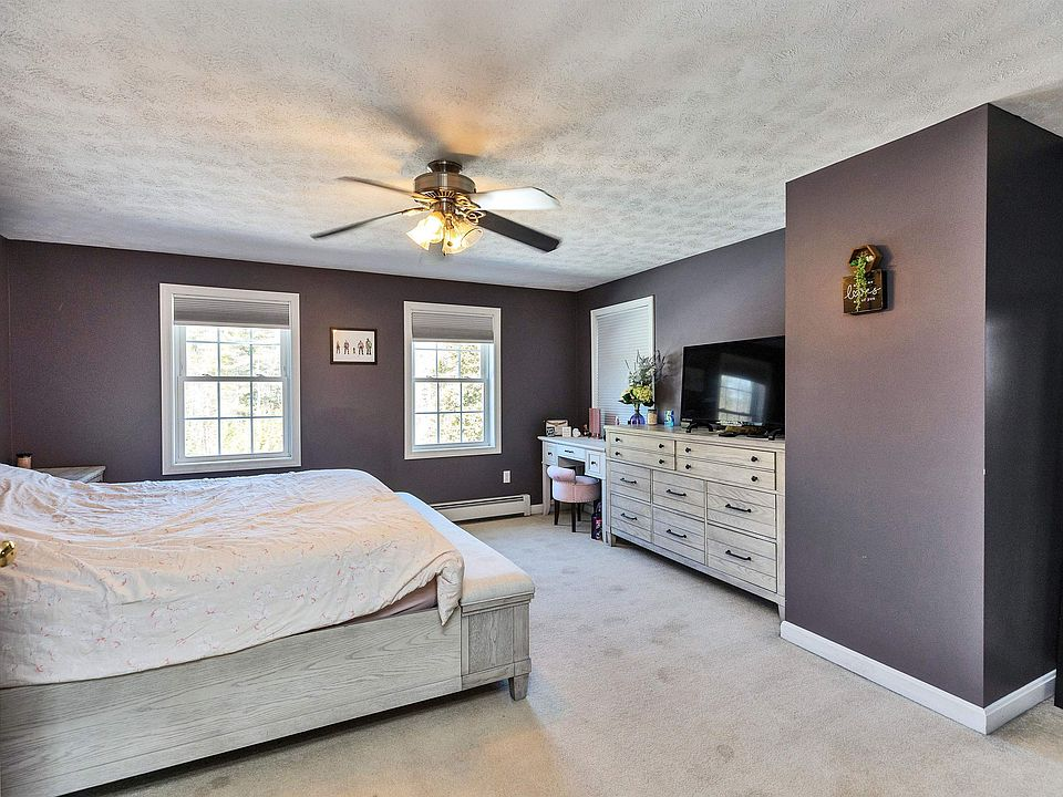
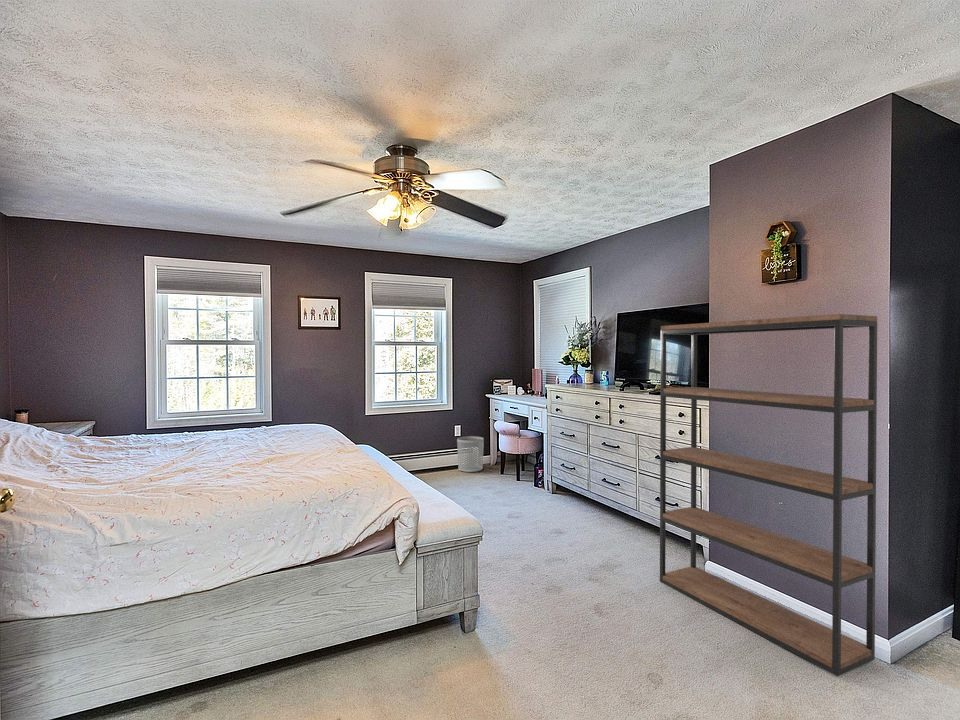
+ waste bin [456,435,485,473]
+ shelving unit [659,313,878,677]
